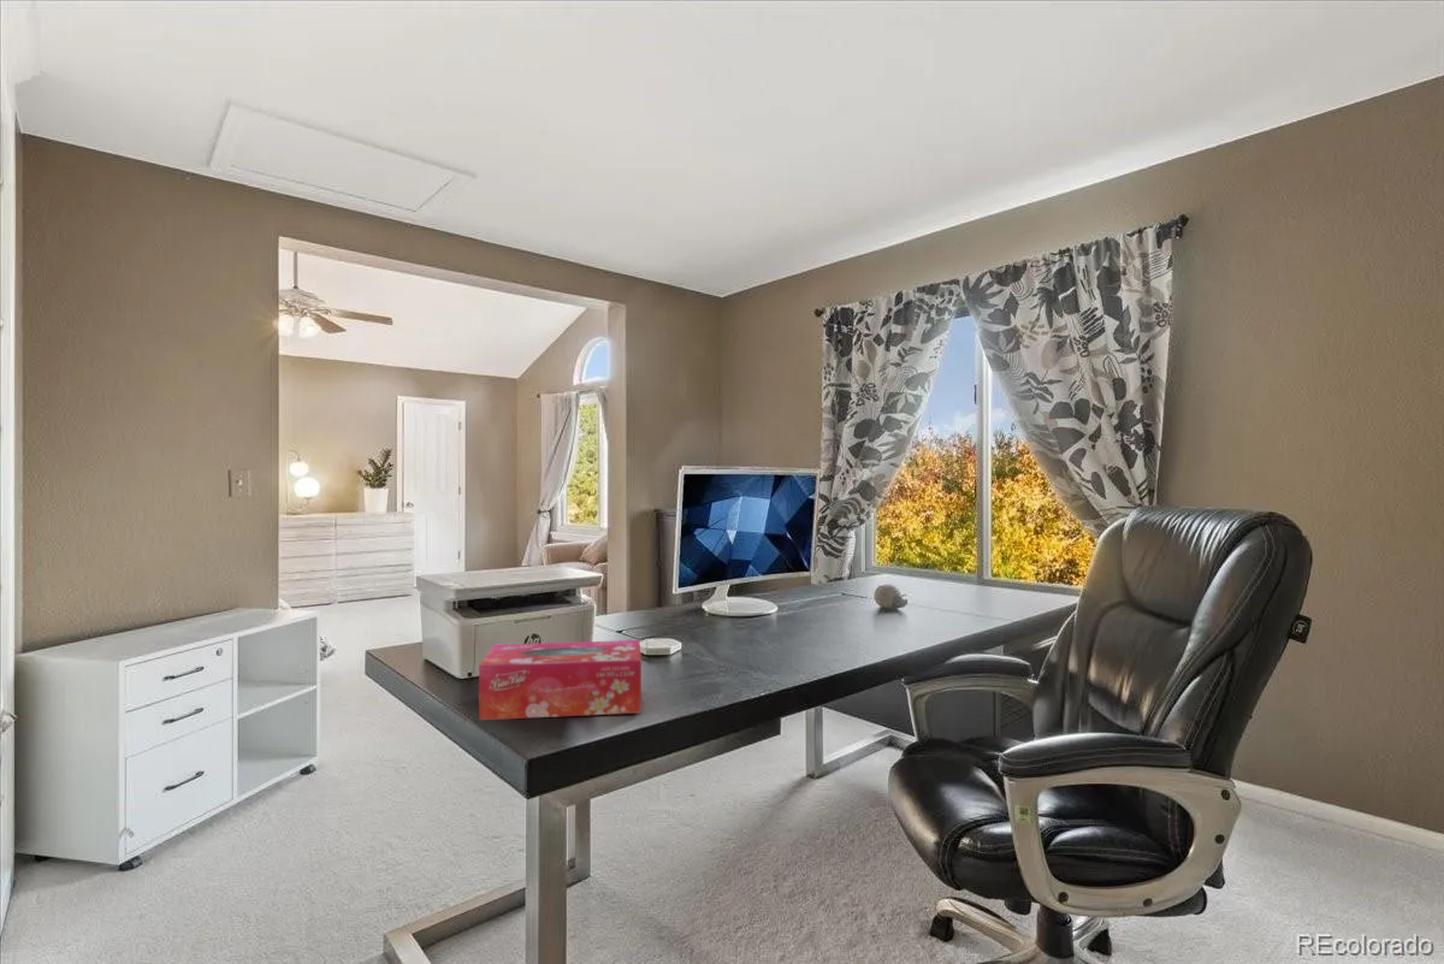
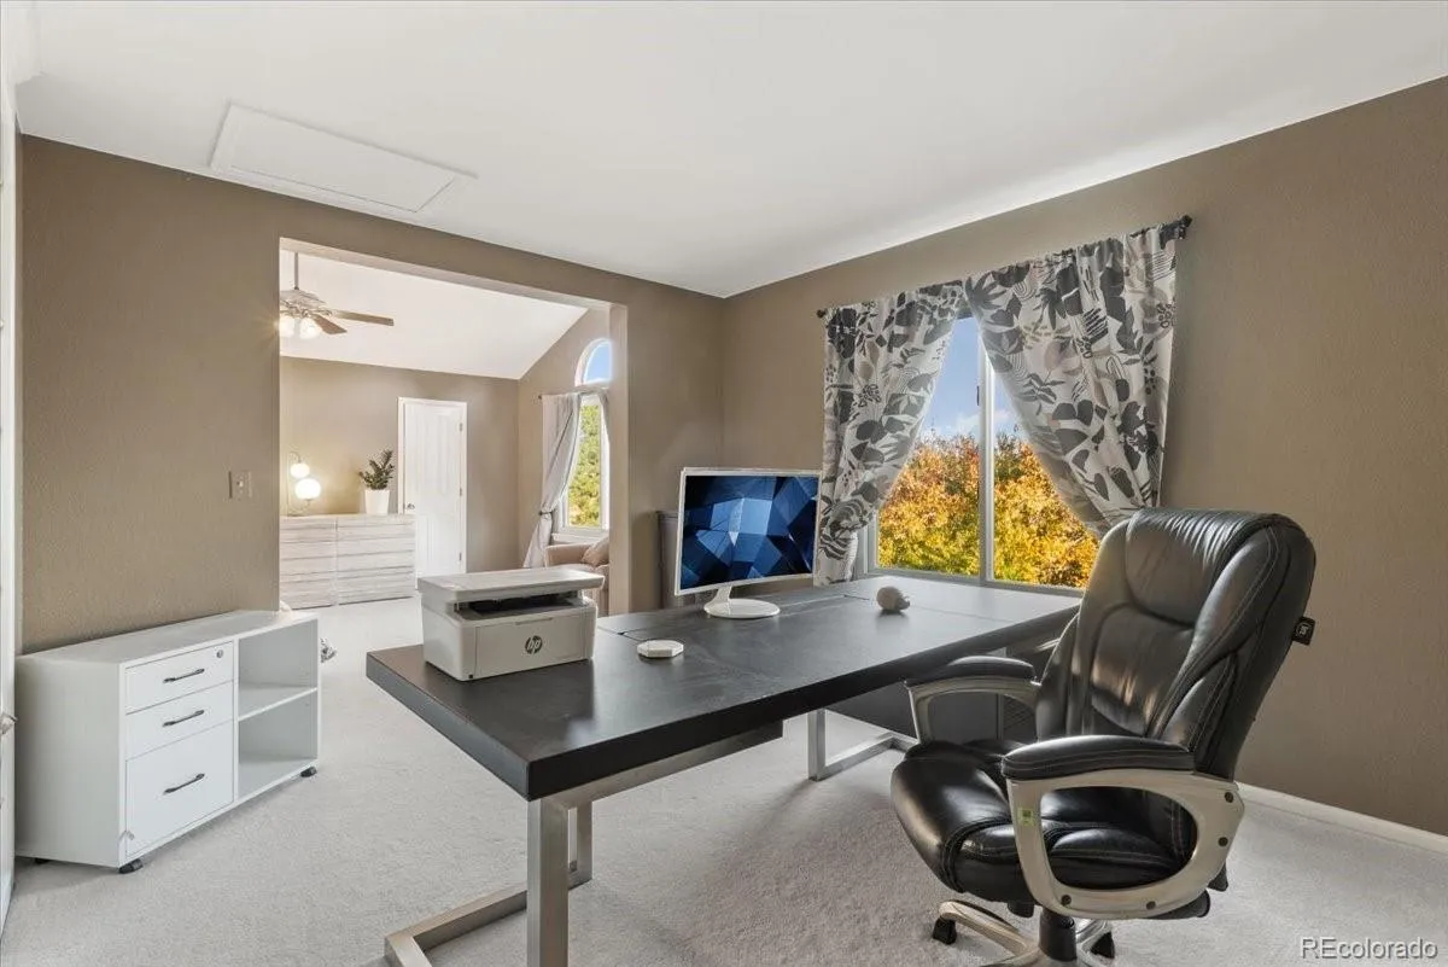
- tissue box [478,639,643,721]
